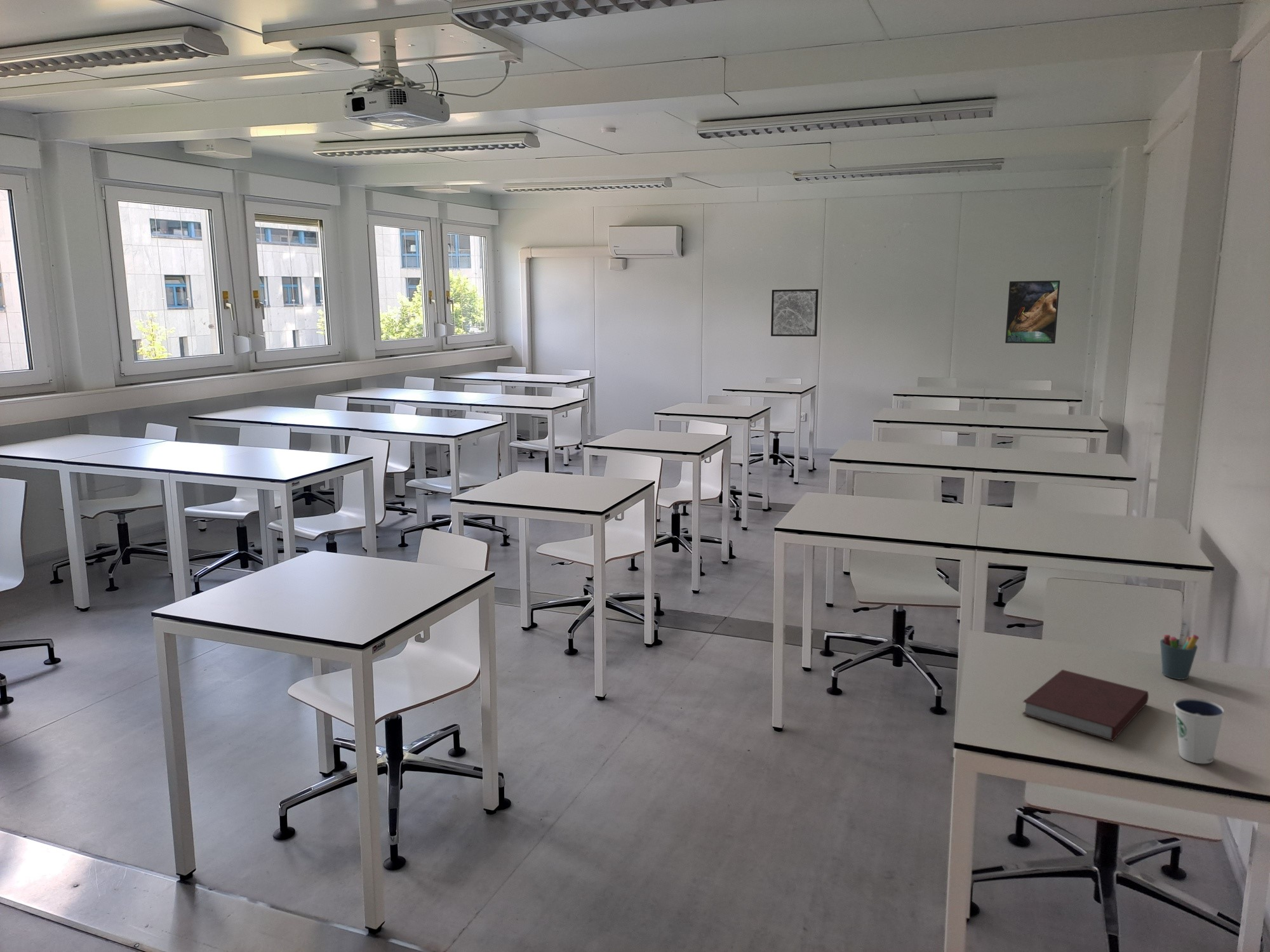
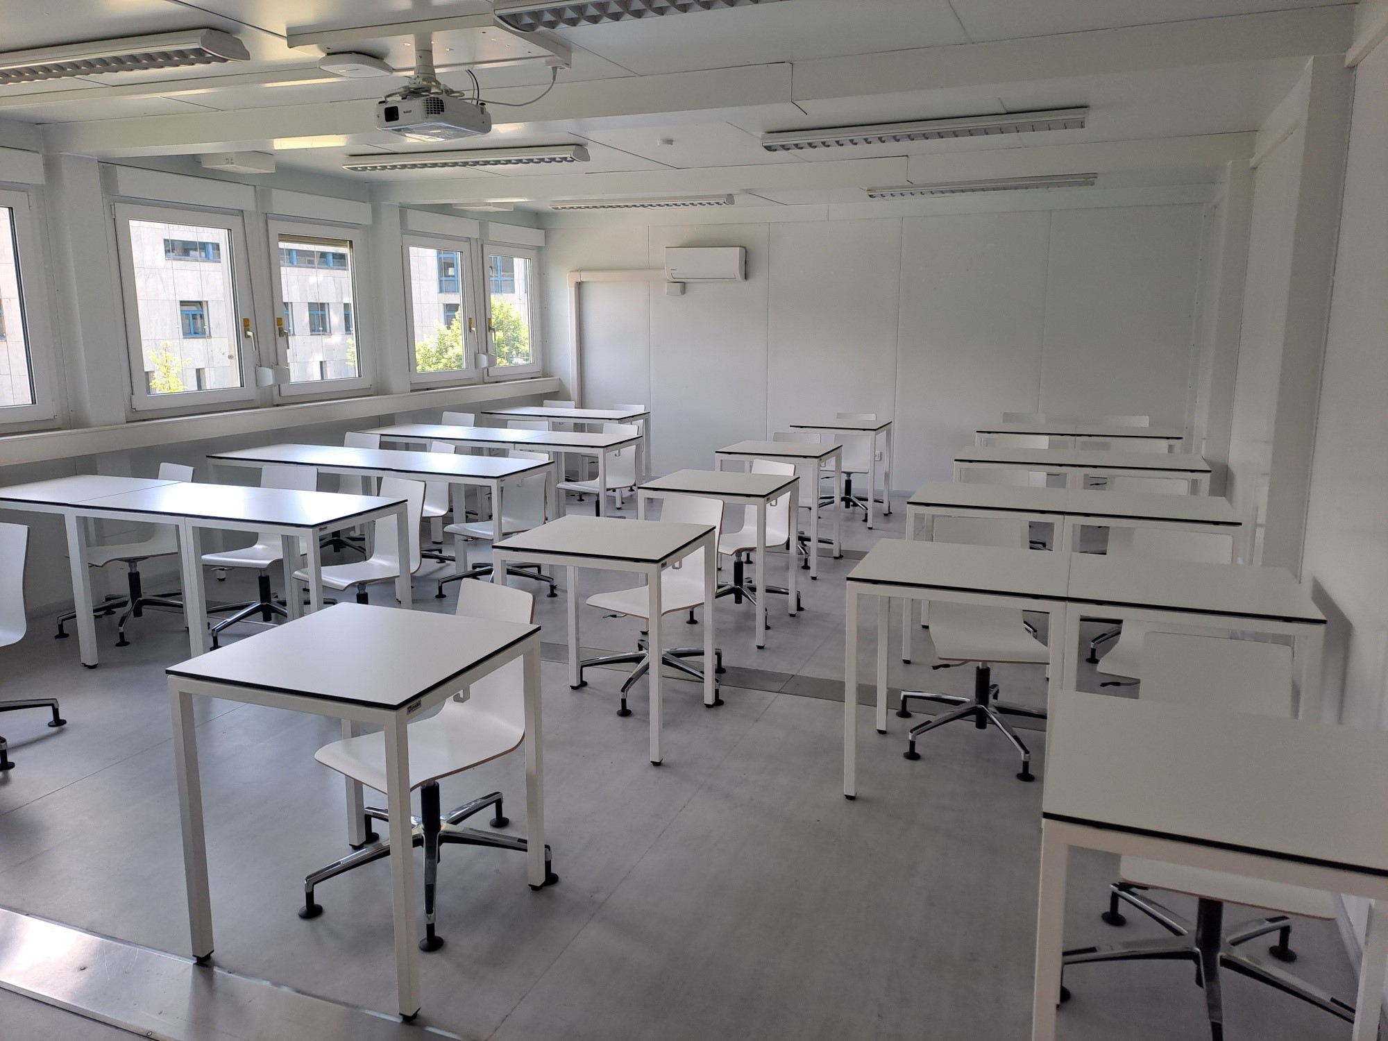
- notebook [1021,669,1149,741]
- dixie cup [1173,697,1225,764]
- wall art [770,289,819,337]
- pen holder [1160,622,1200,680]
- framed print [1005,280,1060,344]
